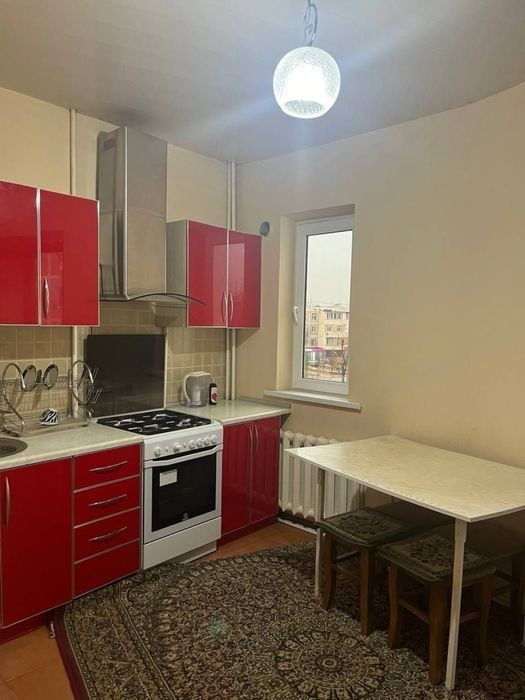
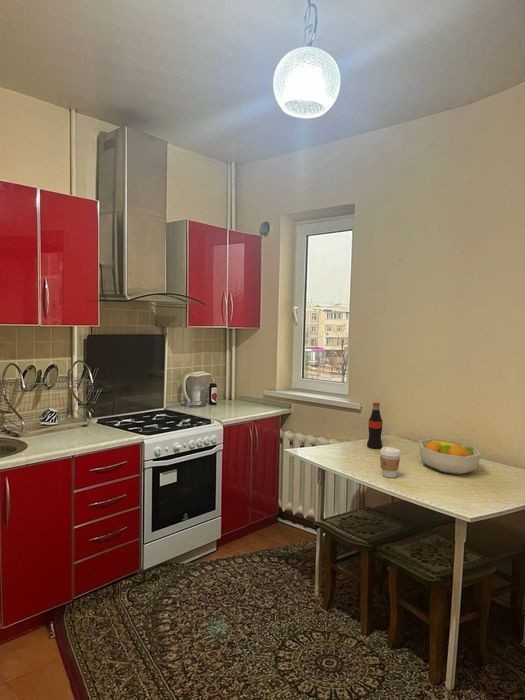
+ bottle [366,402,383,450]
+ fruit bowl [418,438,482,475]
+ coffee cup [379,446,402,479]
